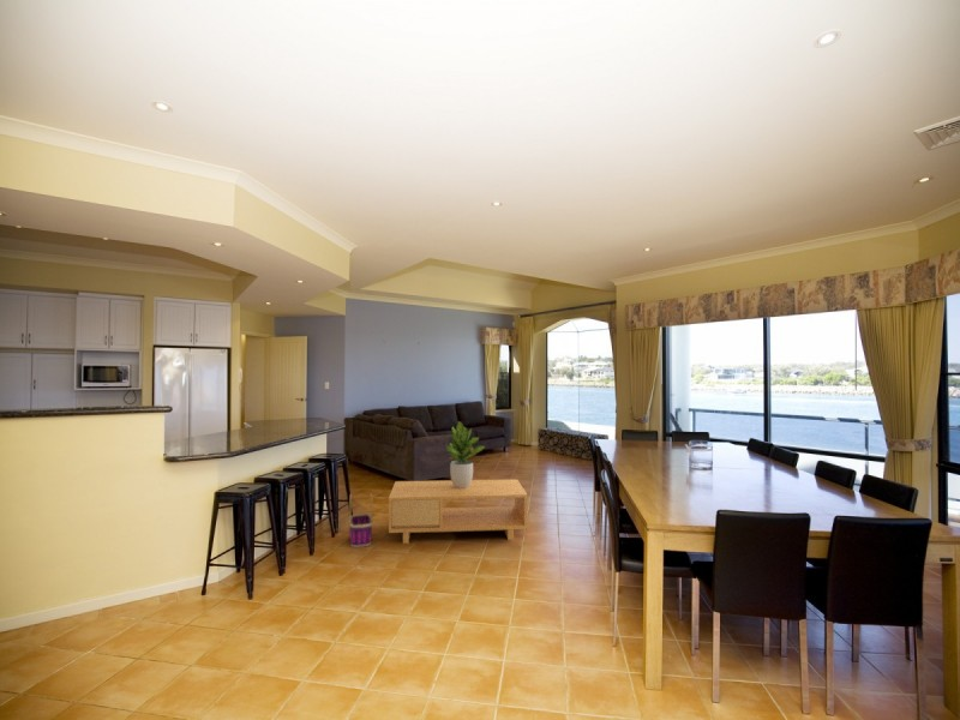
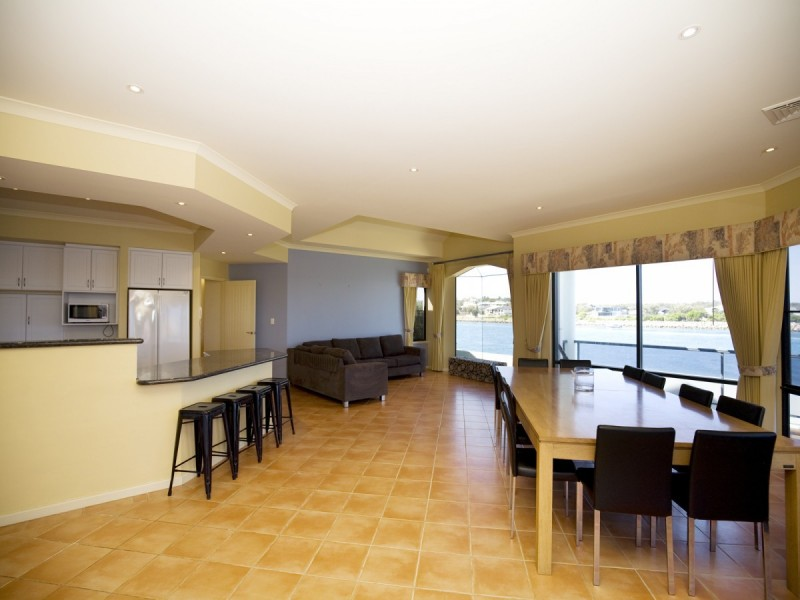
- basket [348,492,374,548]
- potted plant [445,420,486,488]
- coffee table [388,478,529,545]
